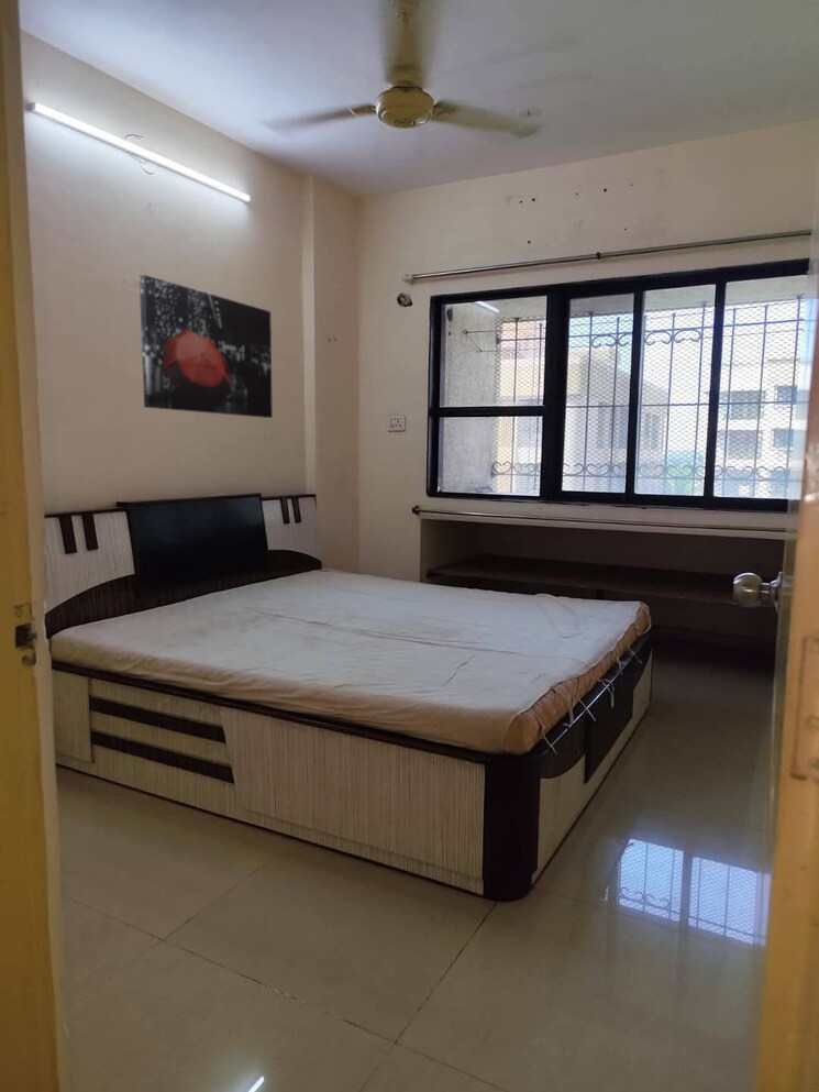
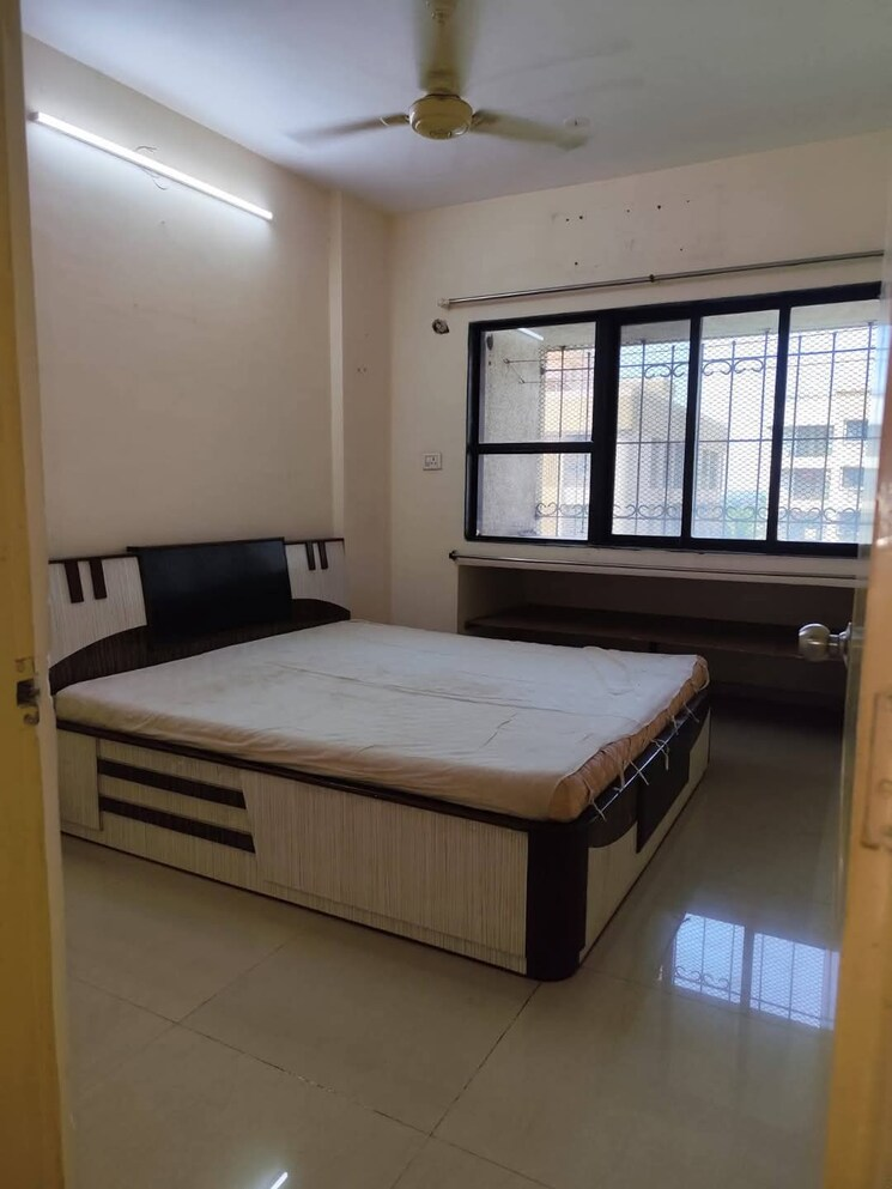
- wall art [139,274,274,419]
